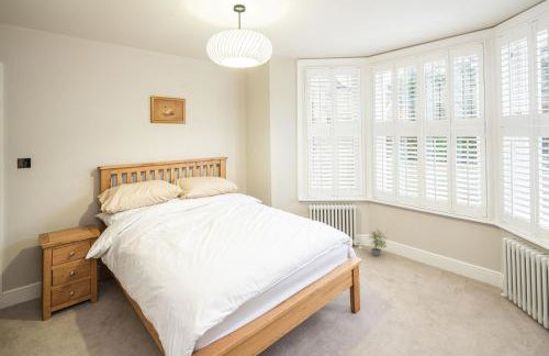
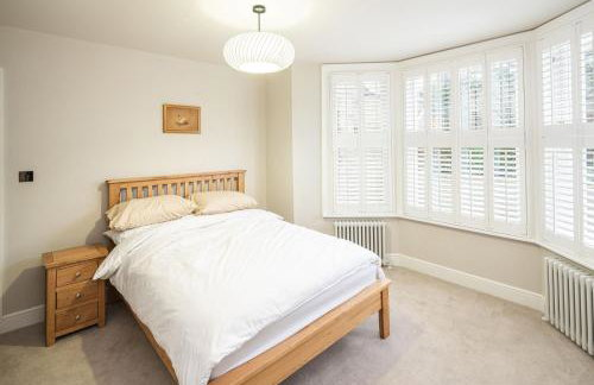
- potted plant [368,227,389,257]
